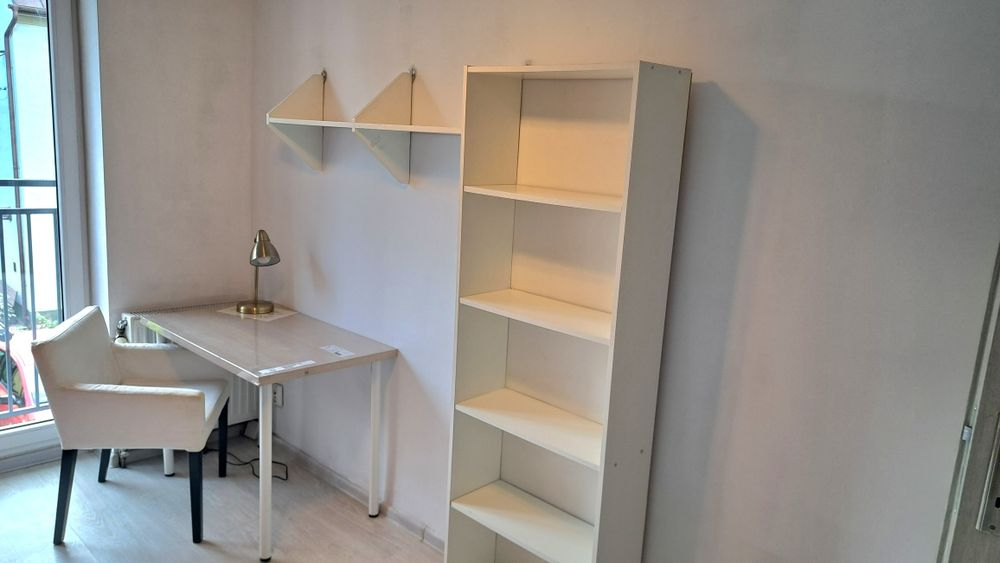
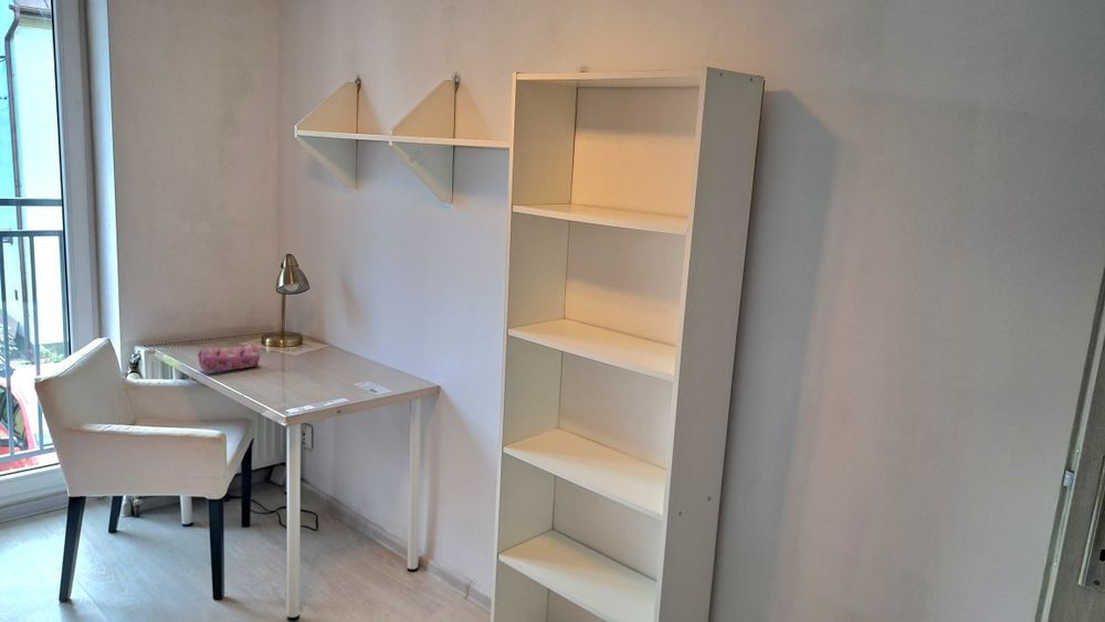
+ pencil case [197,342,261,372]
